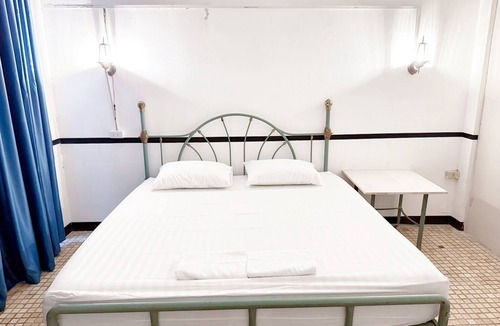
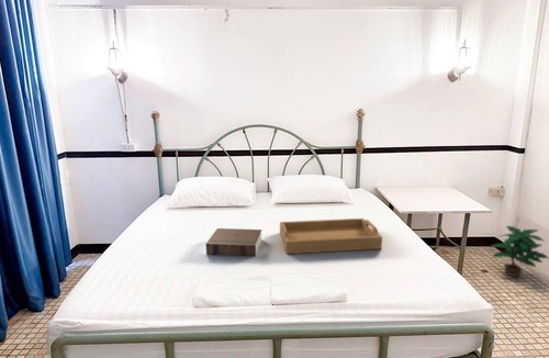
+ book [205,227,262,257]
+ serving tray [279,217,383,255]
+ potted plant [490,225,549,278]
